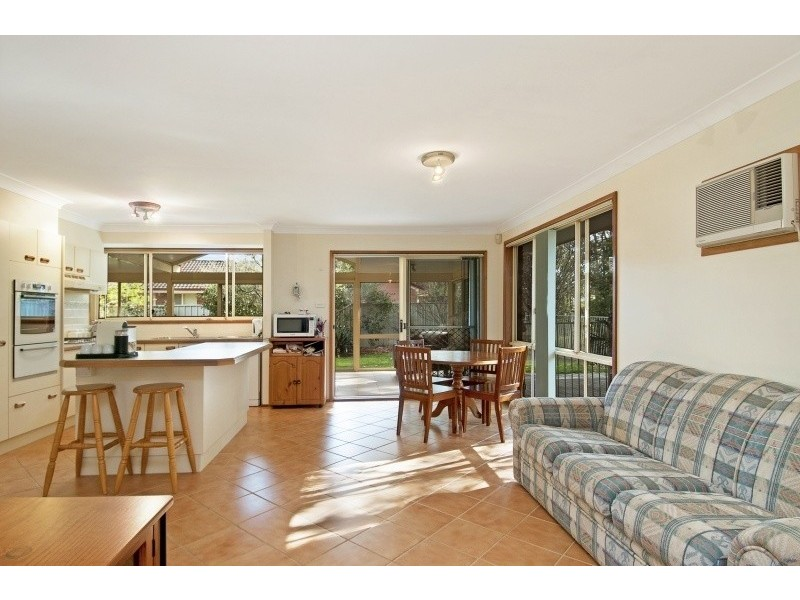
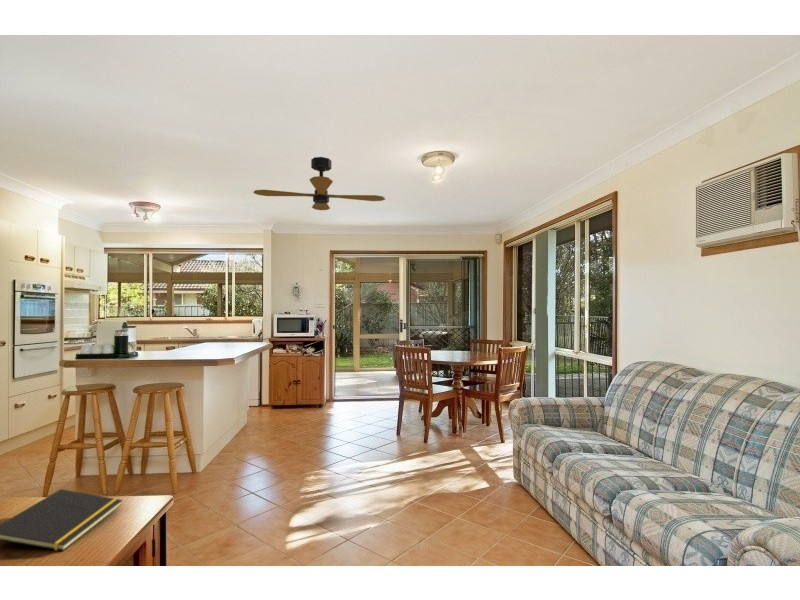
+ ceiling fan [252,156,387,211]
+ notepad [0,488,124,552]
